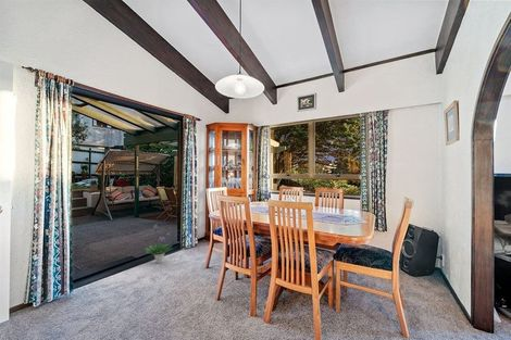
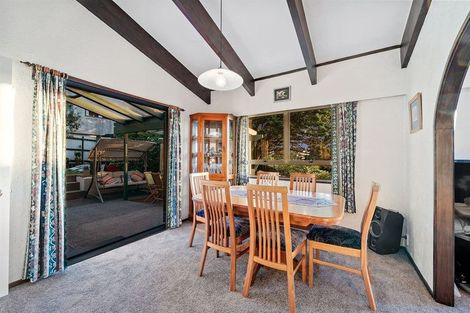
- potted plant [144,224,173,264]
